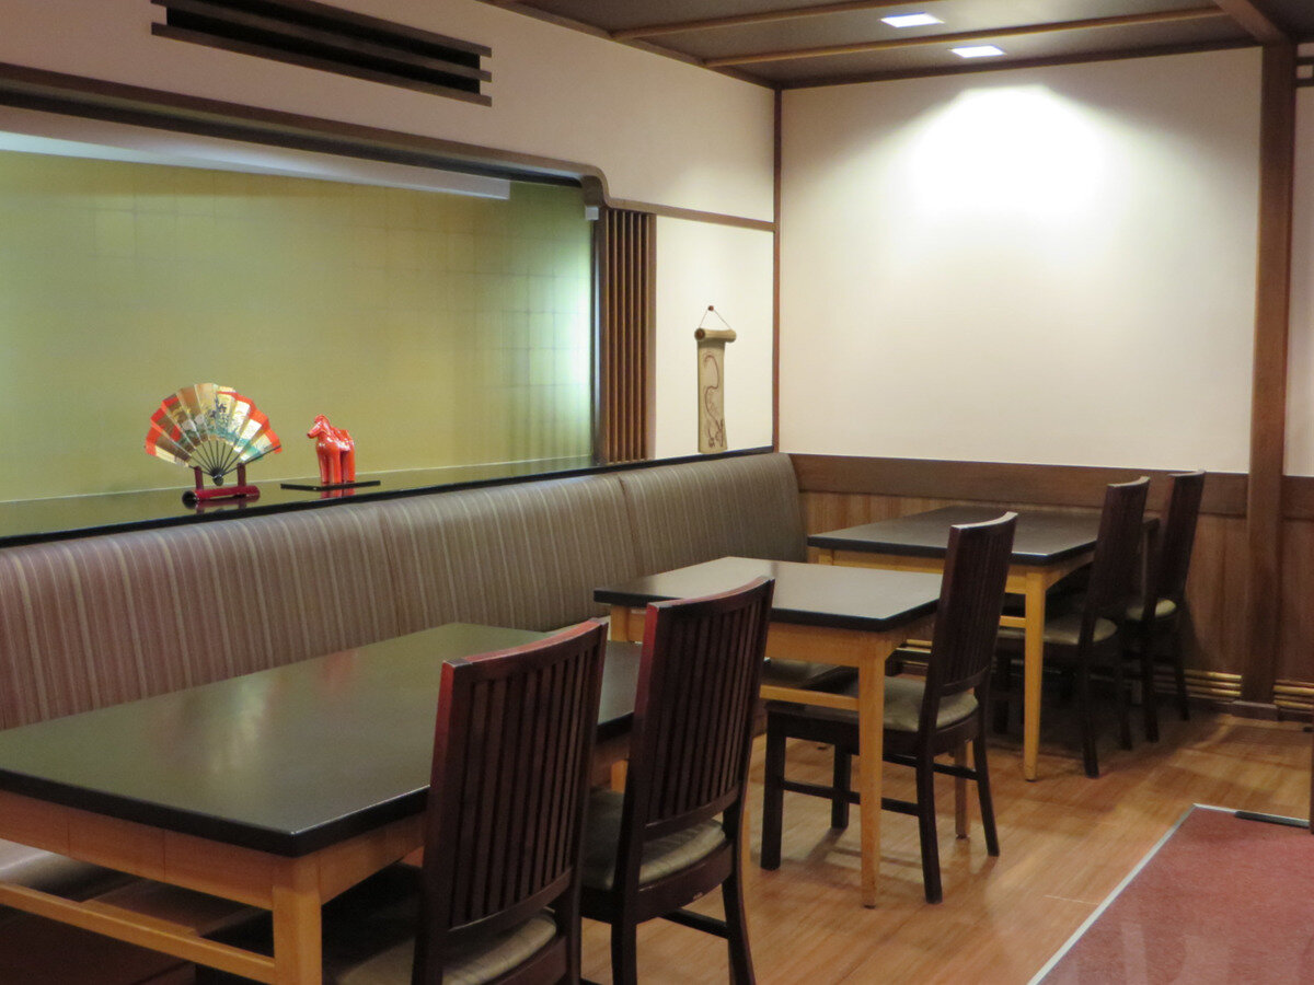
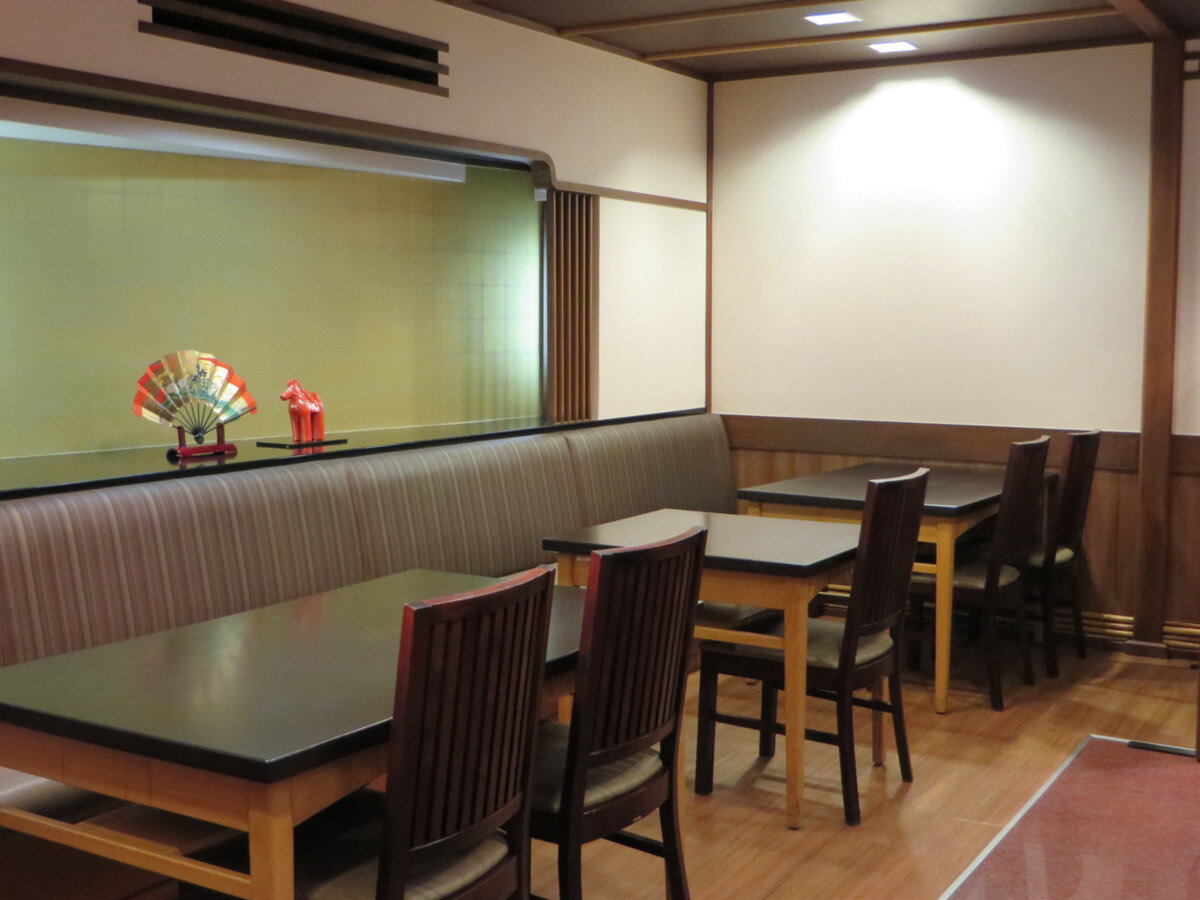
- wall scroll [693,304,738,455]
